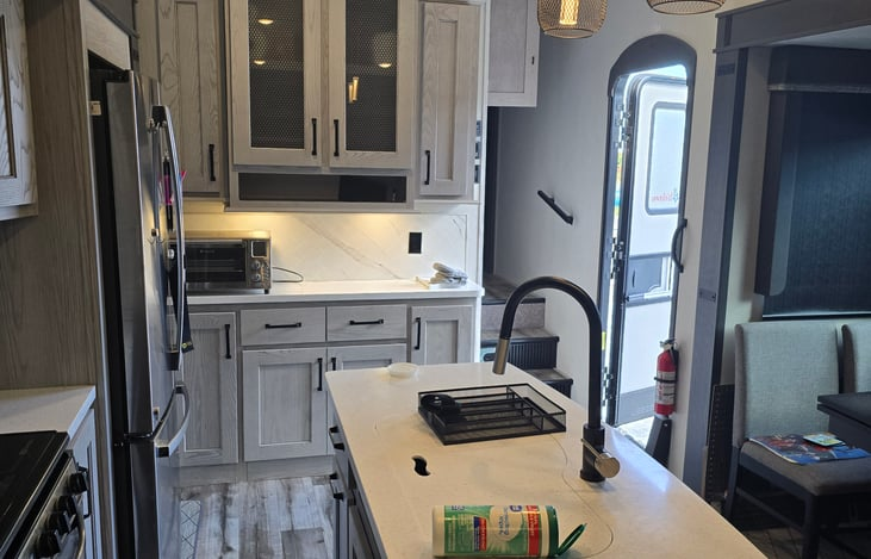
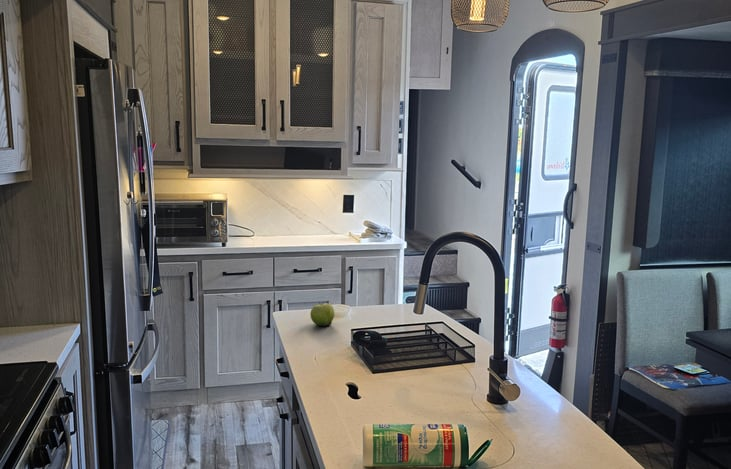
+ fruit [309,301,336,327]
